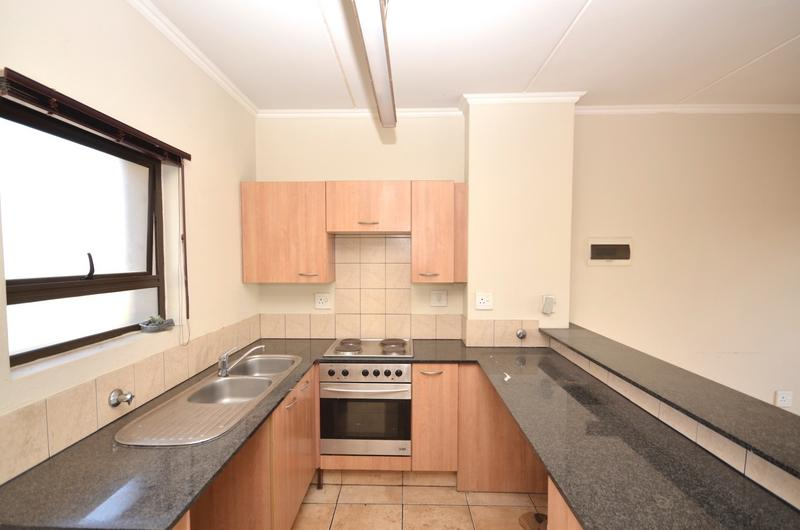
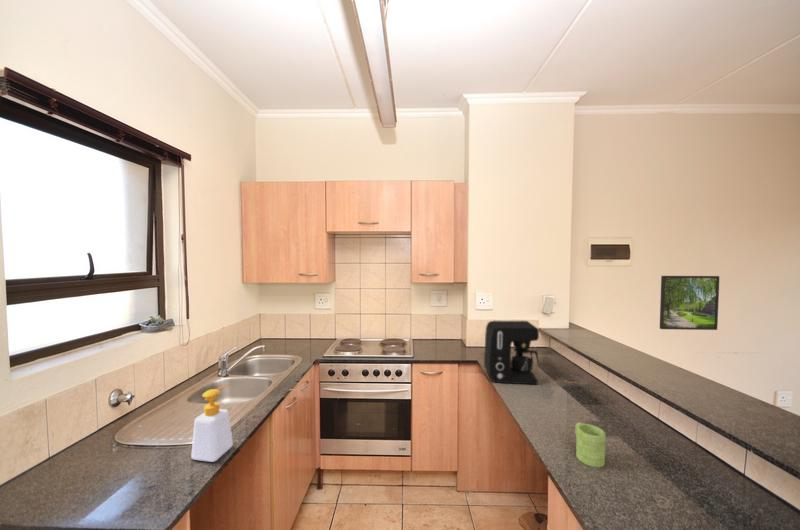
+ soap bottle [190,382,234,463]
+ mug [574,421,607,469]
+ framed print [659,275,720,331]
+ coffee maker [483,320,540,385]
